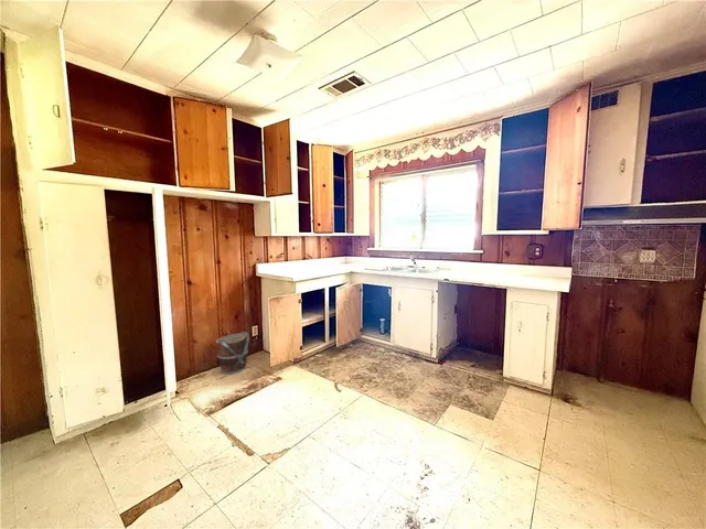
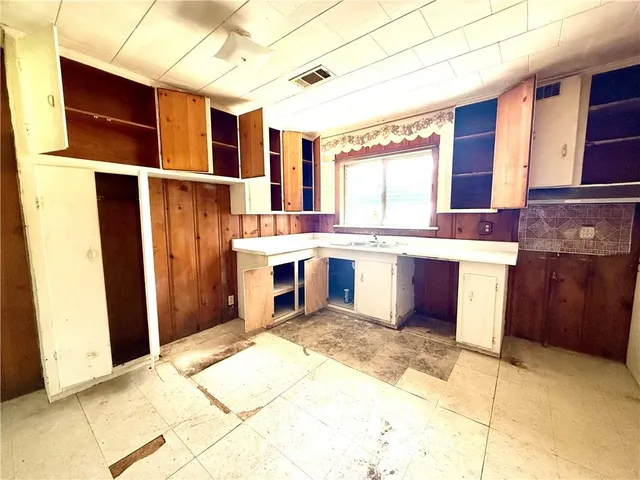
- bucket [215,331,250,375]
